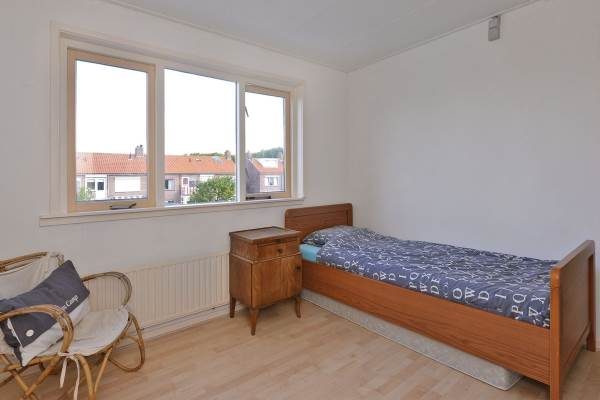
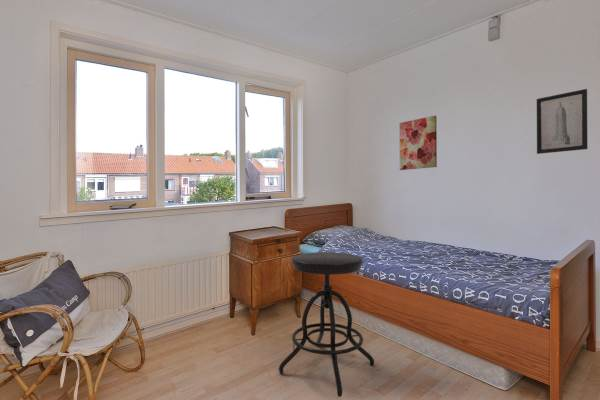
+ wall art [536,88,588,155]
+ stool [278,251,375,398]
+ wall art [399,115,438,171]
